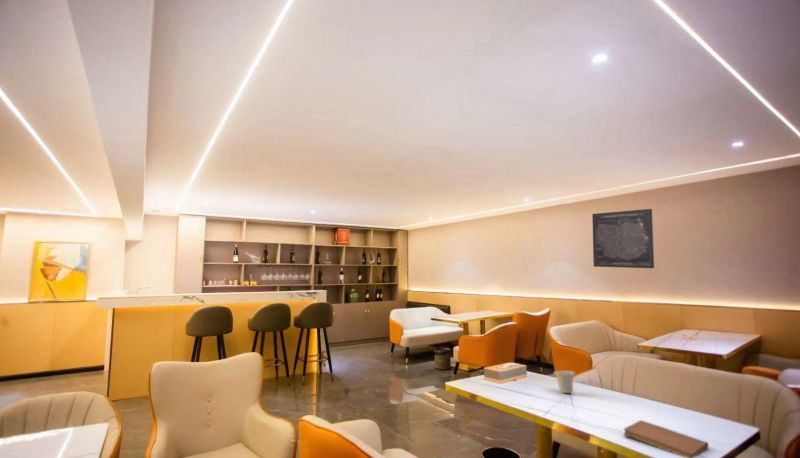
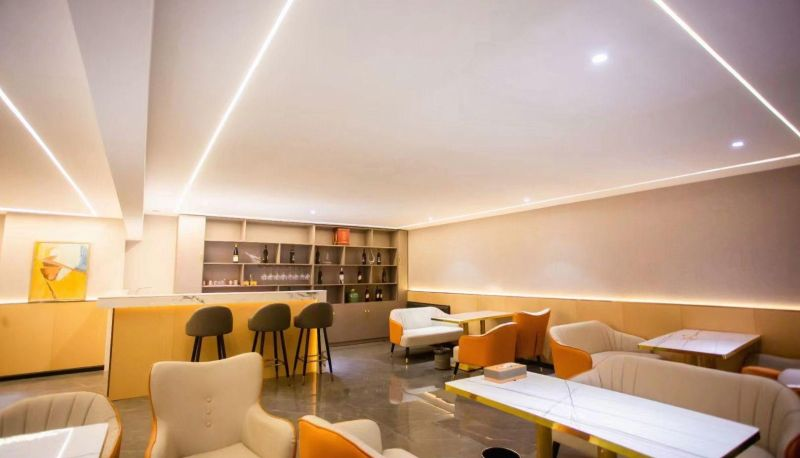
- cup [553,370,576,394]
- notebook [623,419,709,458]
- wall art [591,208,655,269]
